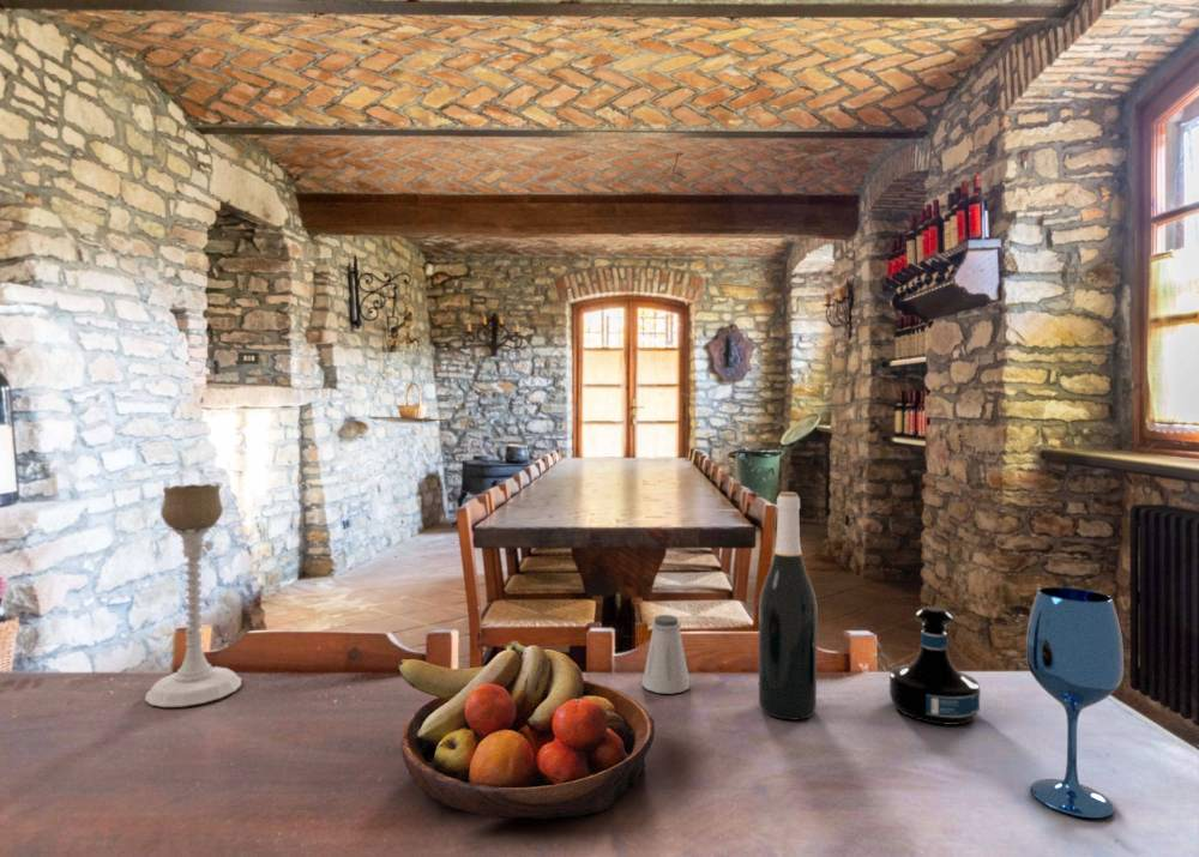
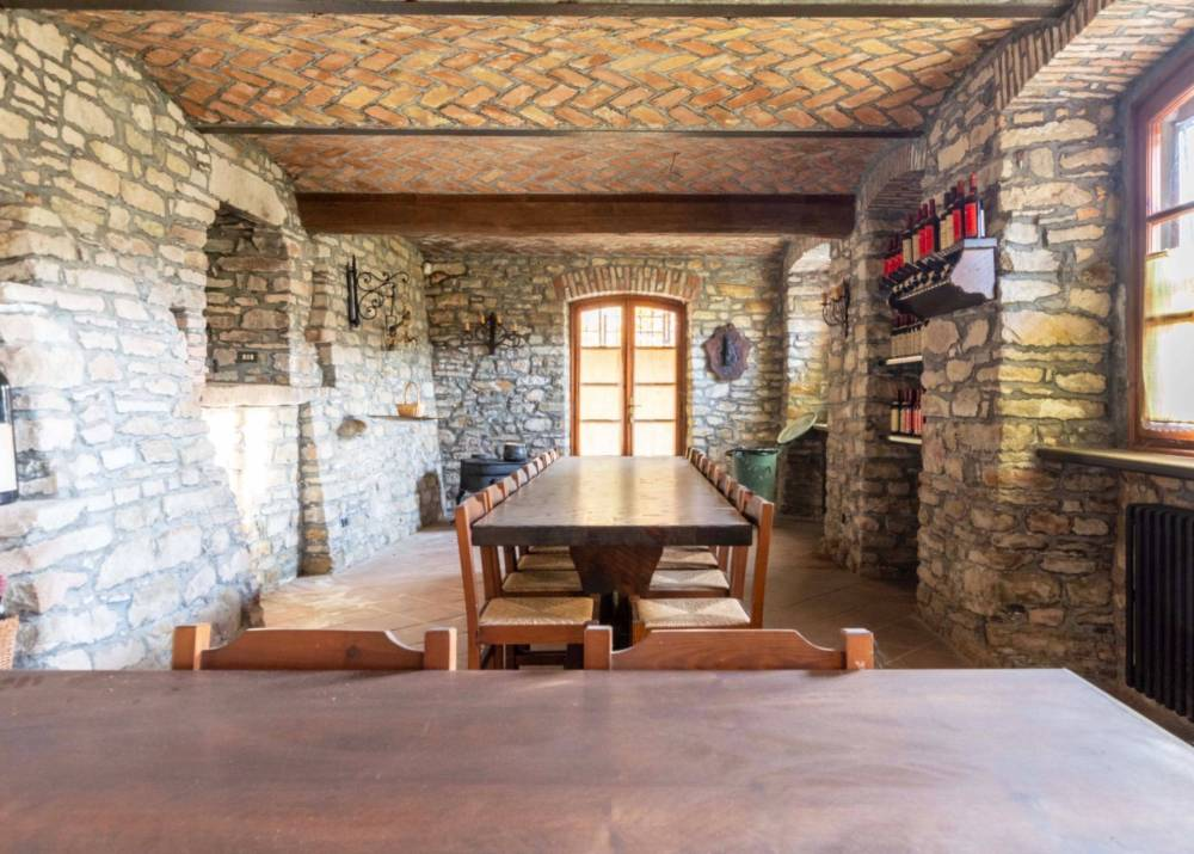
- wineglass [1025,586,1125,819]
- tequila bottle [888,605,981,726]
- wine bottle [758,491,818,720]
- saltshaker [640,614,691,695]
- candle holder [144,483,242,708]
- fruit bowl [398,640,656,820]
